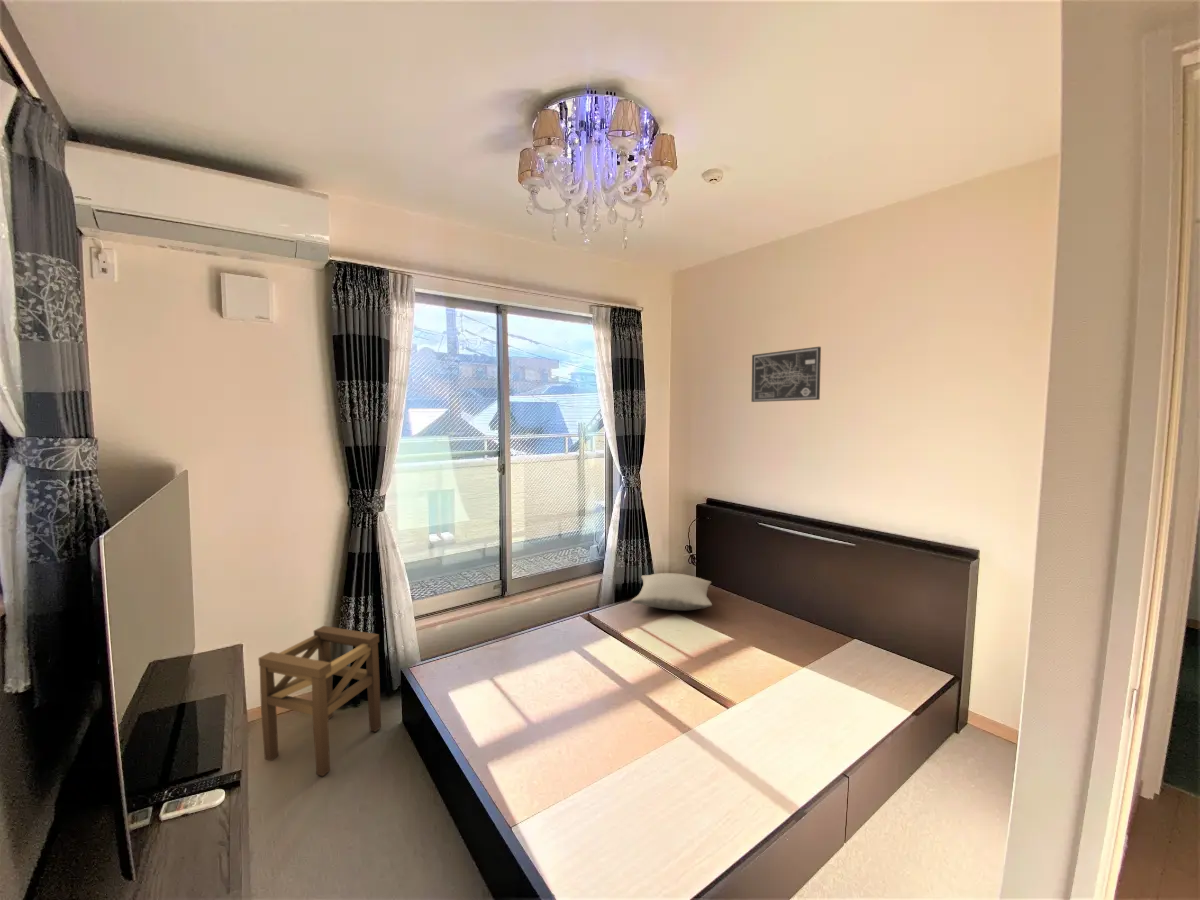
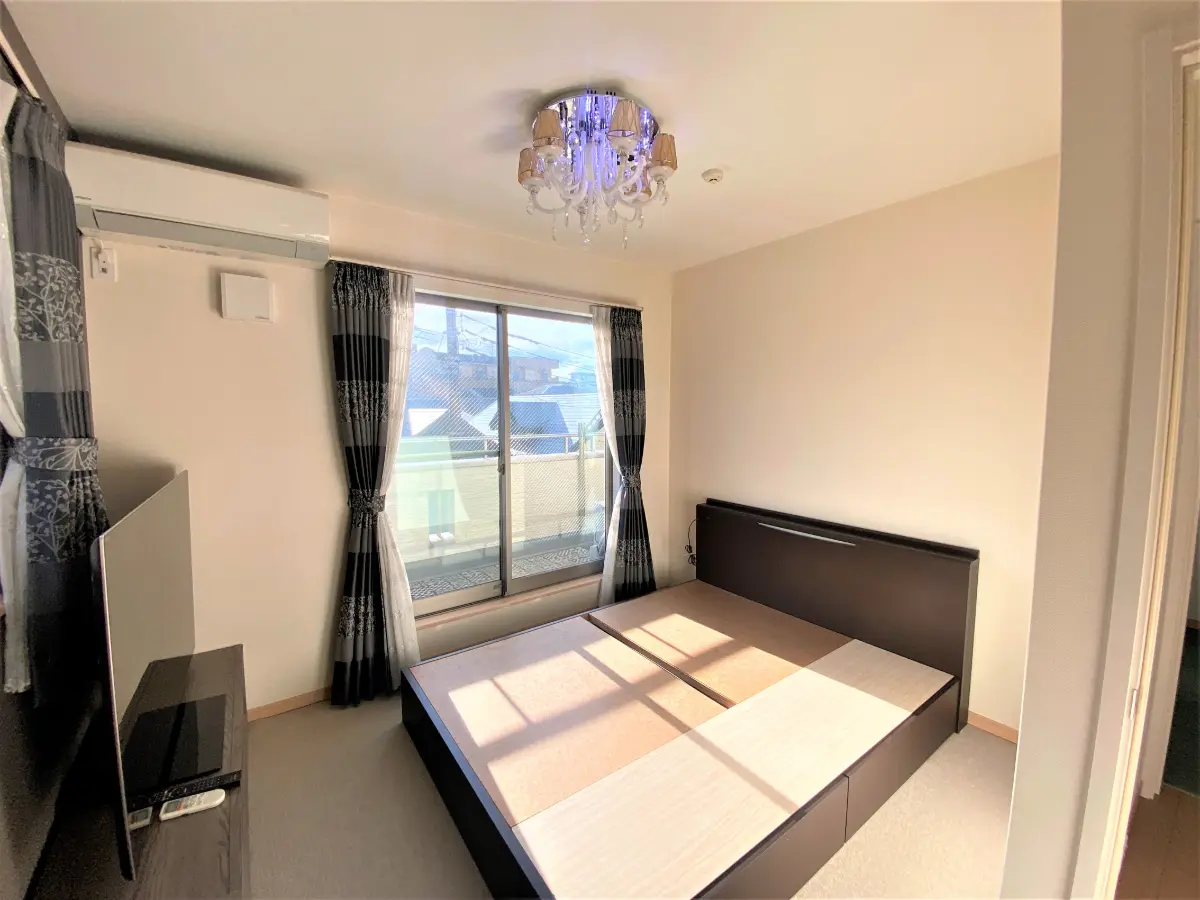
- stool [257,625,382,777]
- wall art [751,346,822,403]
- pillow [630,572,713,611]
